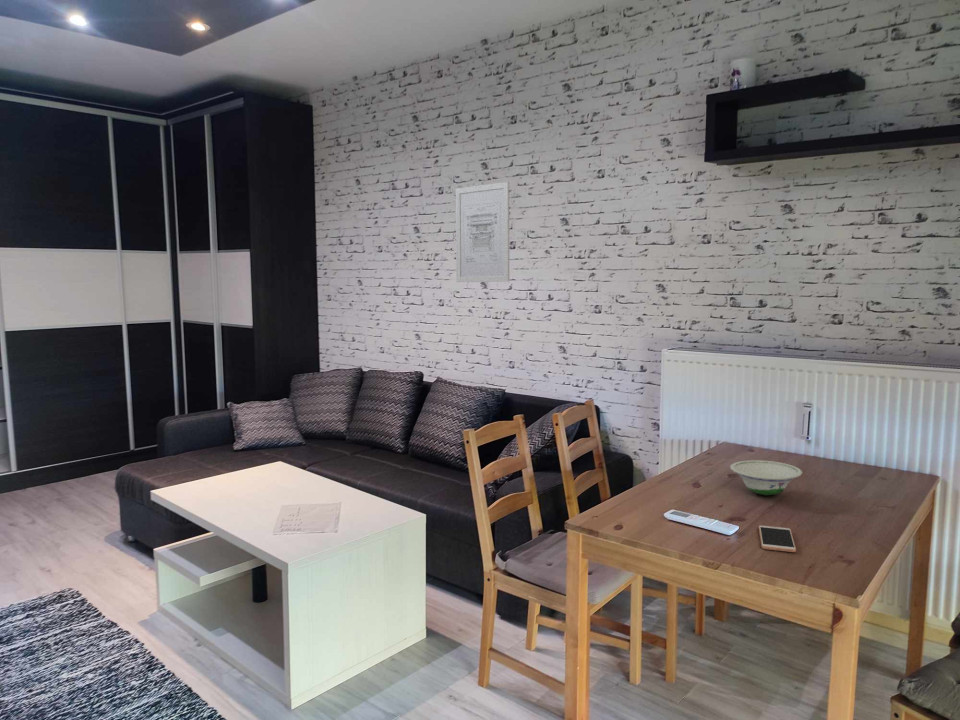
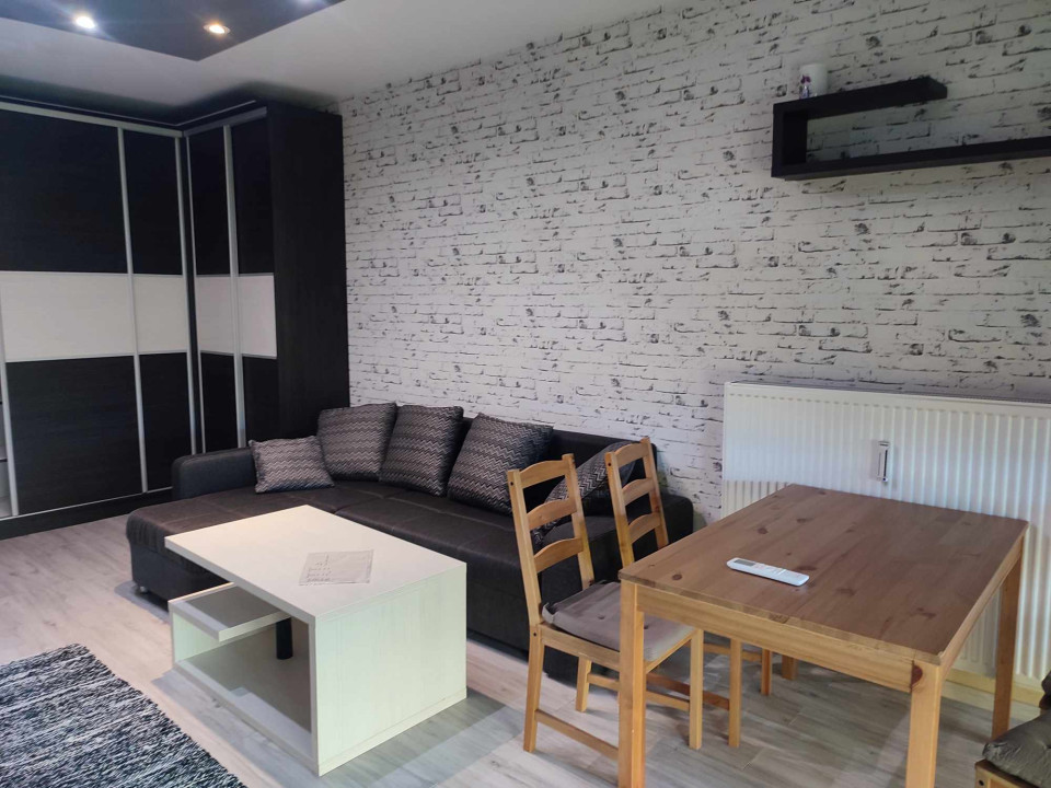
- wall art [455,181,510,283]
- bowl [729,459,803,497]
- smartphone [758,525,797,553]
